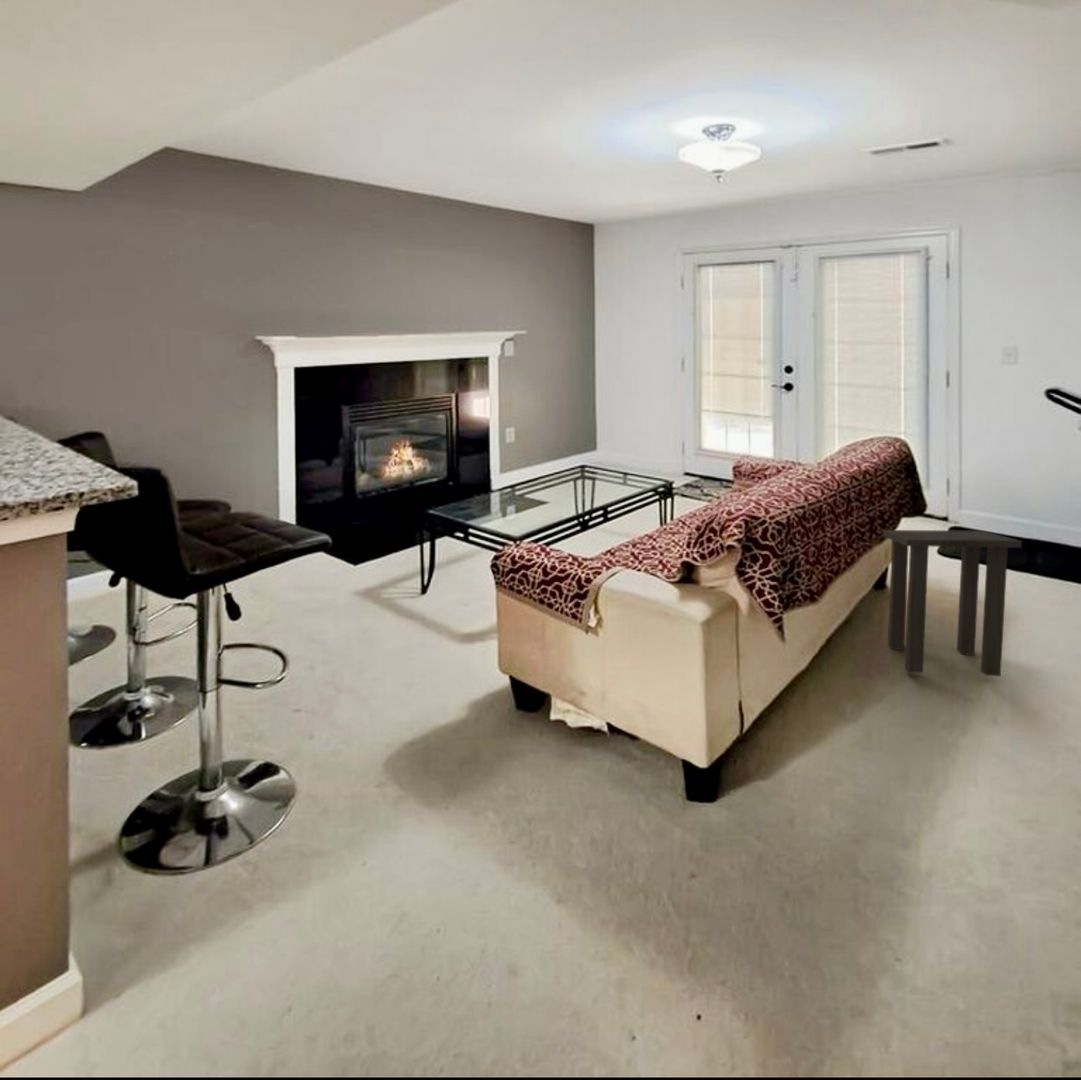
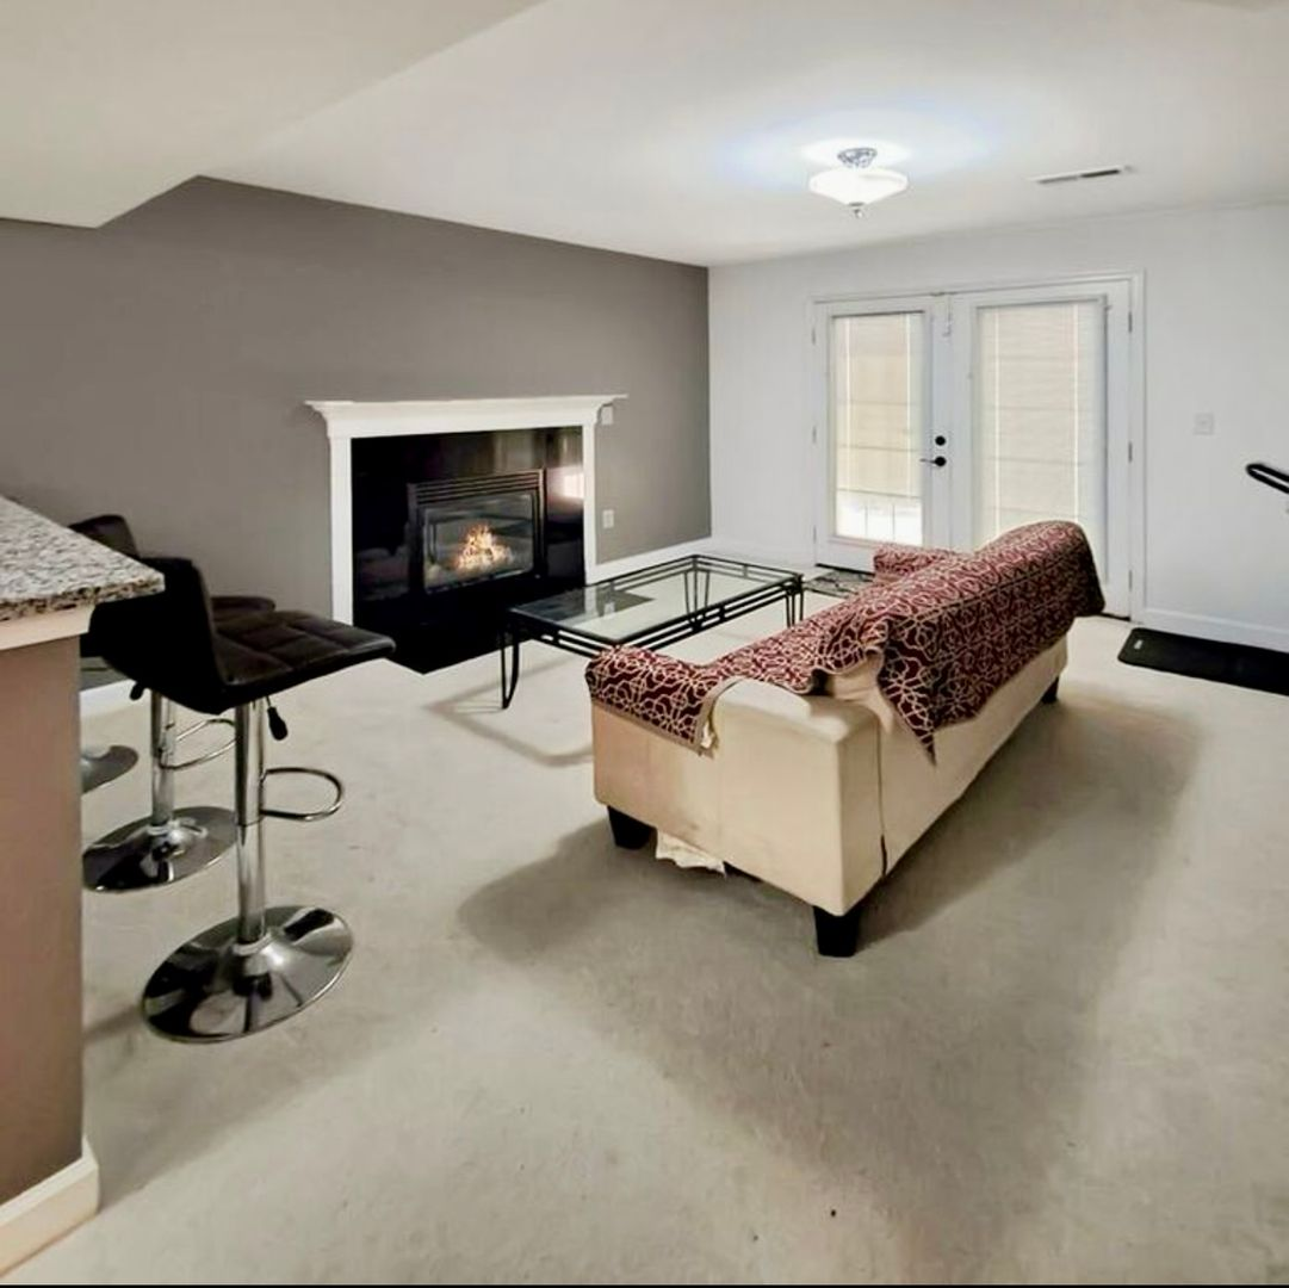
- side table [882,529,1023,677]
